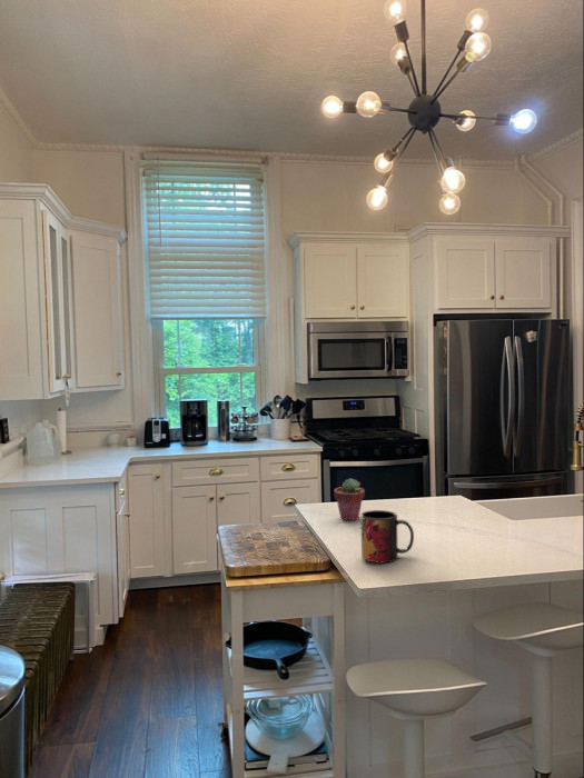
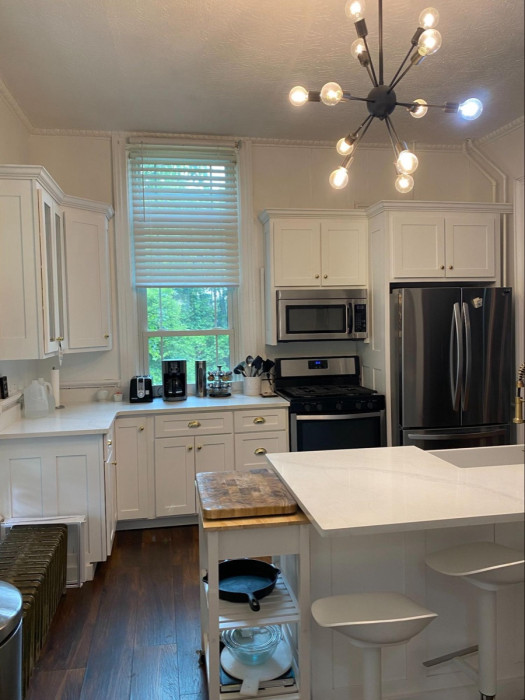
- potted succulent [334,478,366,521]
- mug [360,509,415,563]
